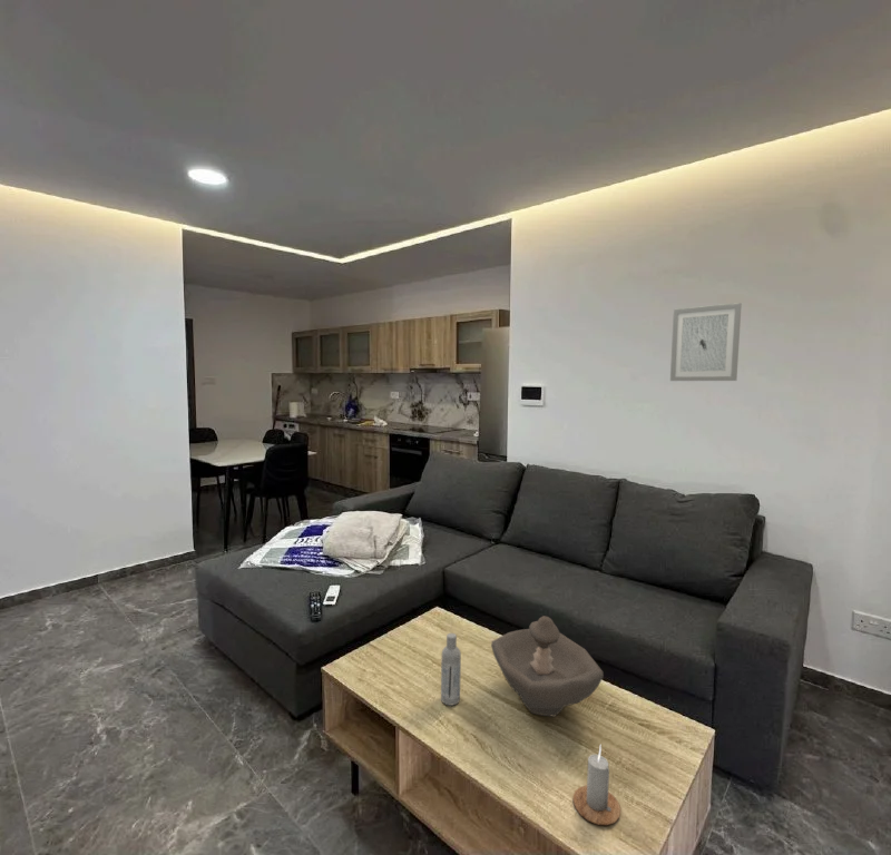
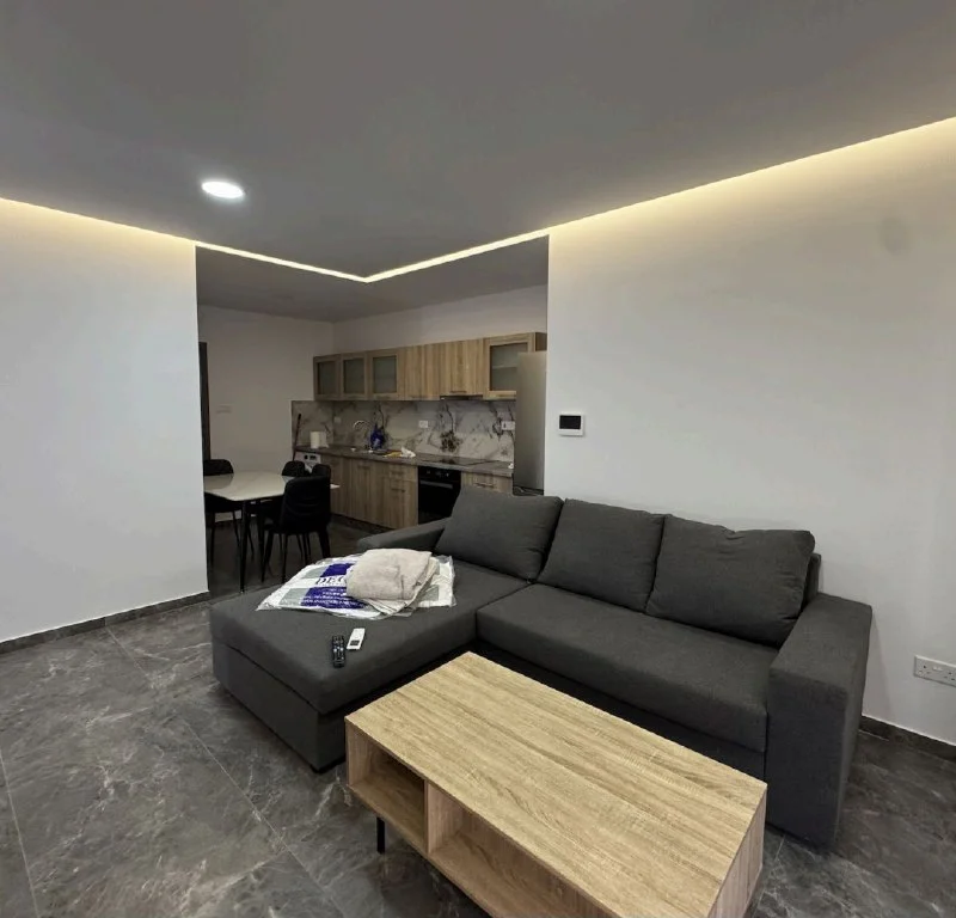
- bottle [440,632,462,707]
- decorative bowl [490,615,605,718]
- candle [571,745,621,826]
- wall art [669,302,743,382]
